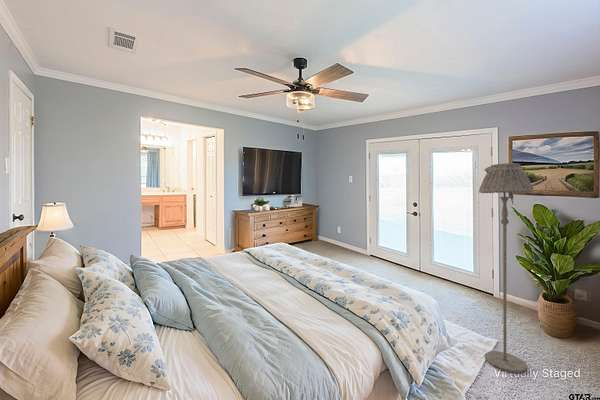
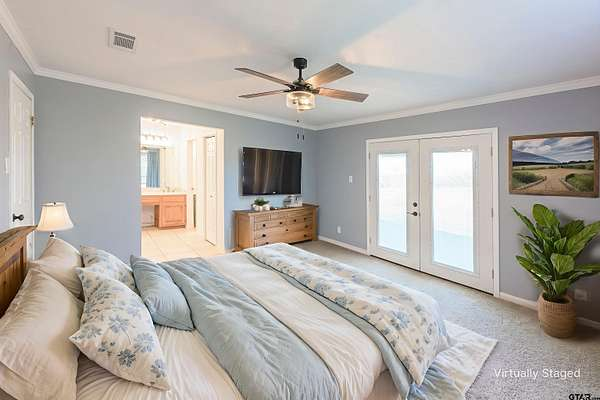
- floor lamp [478,162,535,374]
